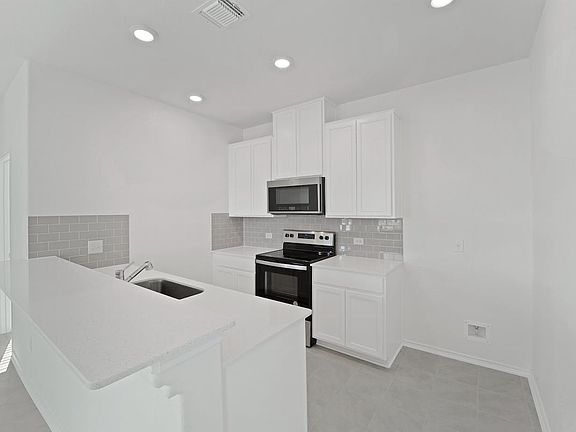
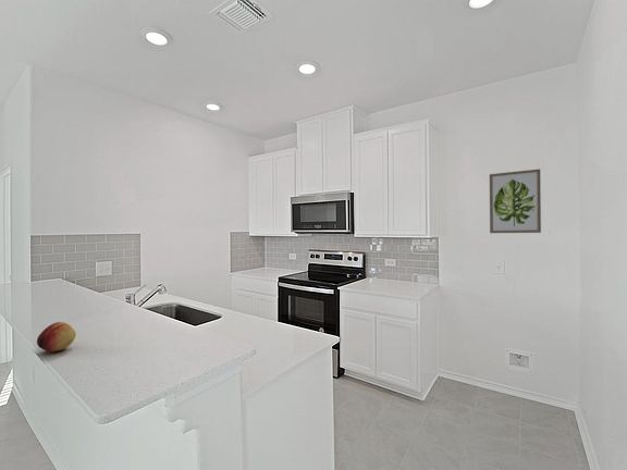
+ wall art [489,168,542,234]
+ fruit [36,321,77,354]
